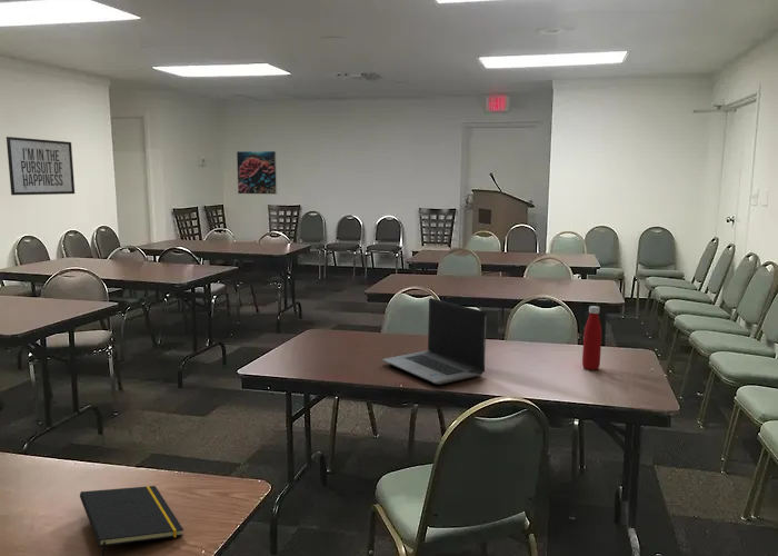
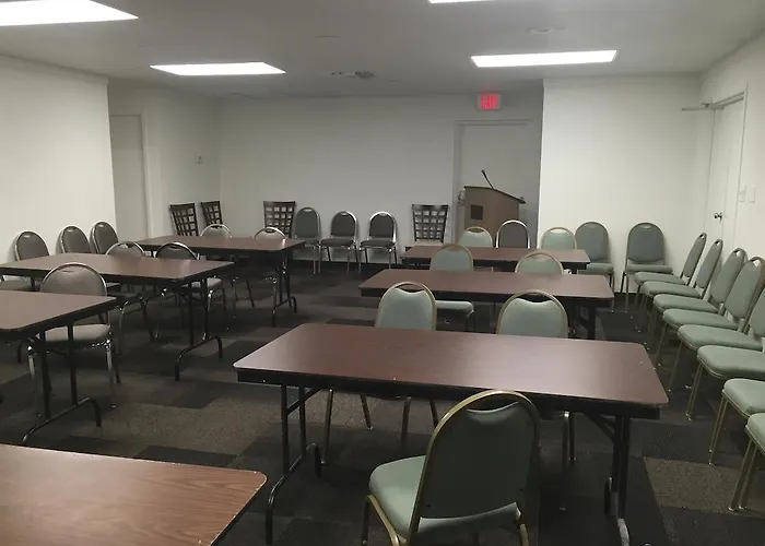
- notepad [79,485,184,556]
- mirror [6,136,76,196]
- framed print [236,150,278,196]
- laptop computer [382,297,487,386]
- bottle [581,305,602,371]
